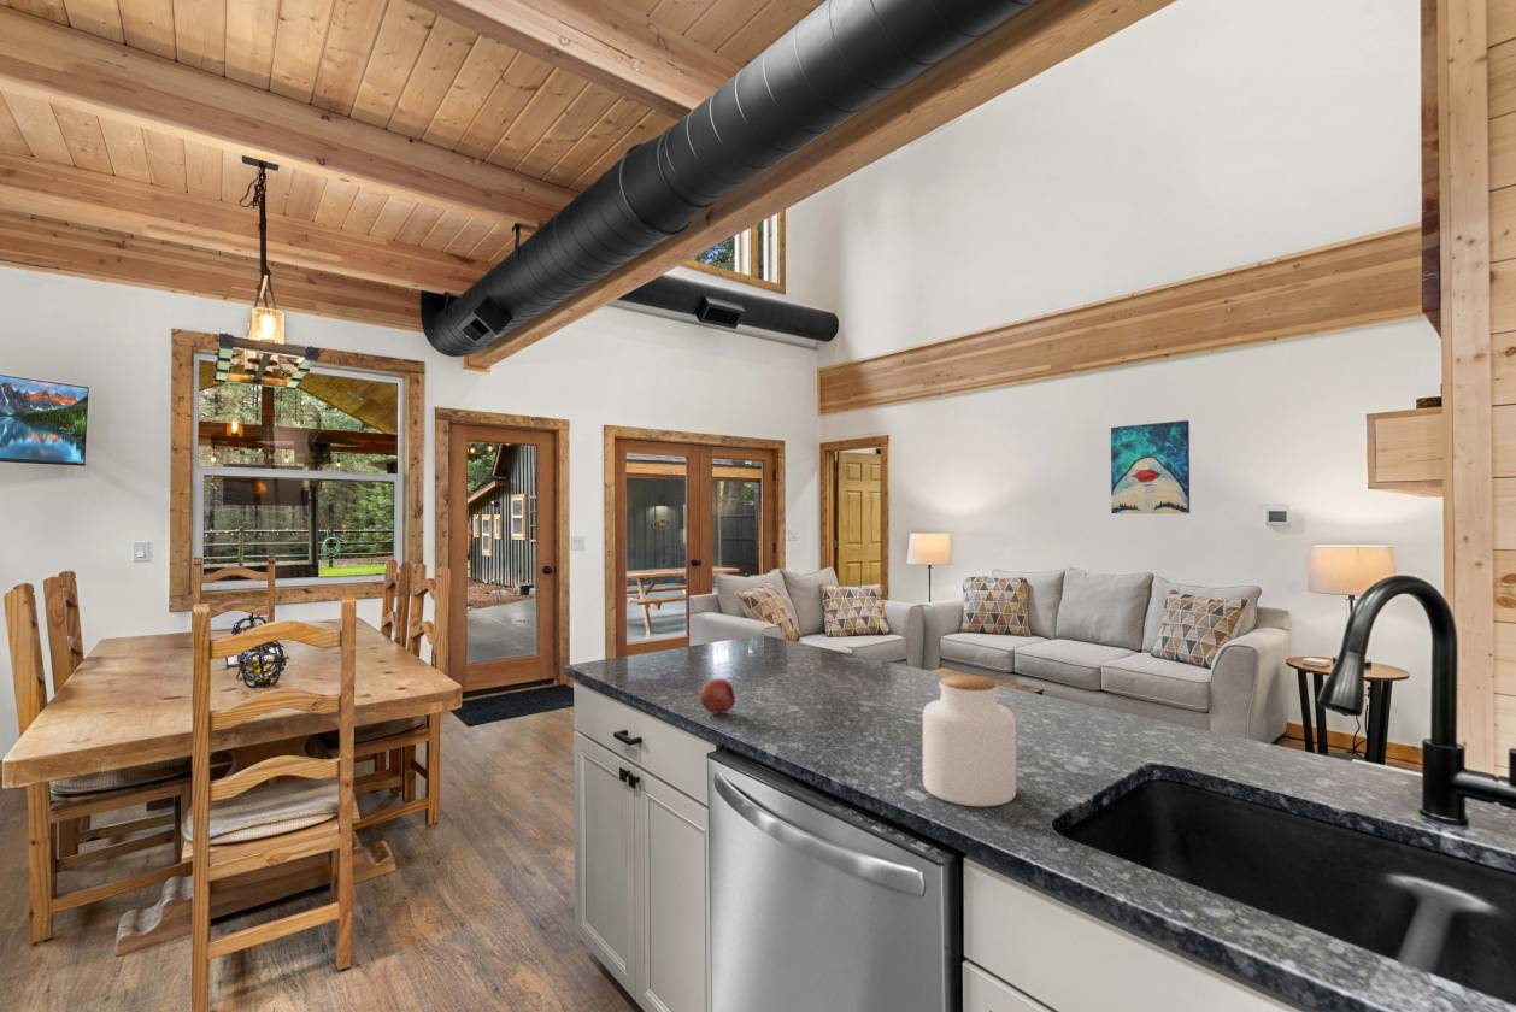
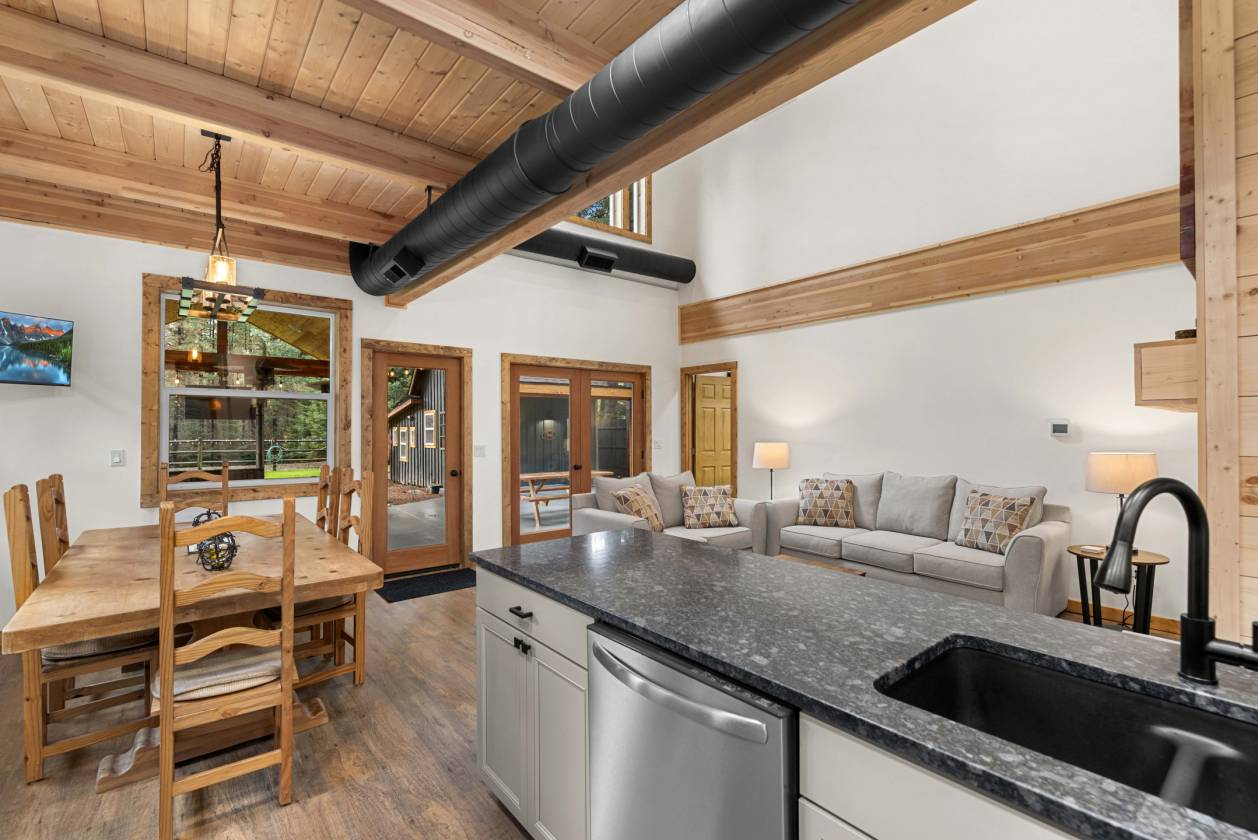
- wall art [1110,419,1191,514]
- jar [922,673,1017,807]
- fruit [699,677,736,714]
